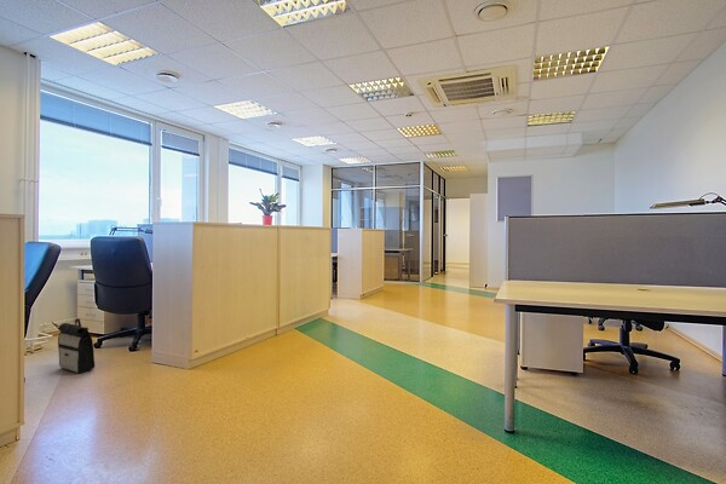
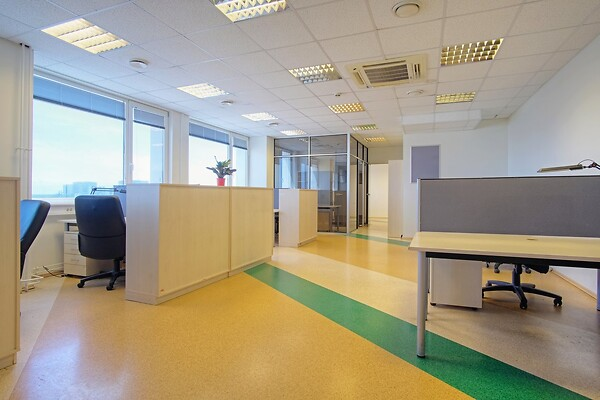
- backpack [57,317,96,374]
